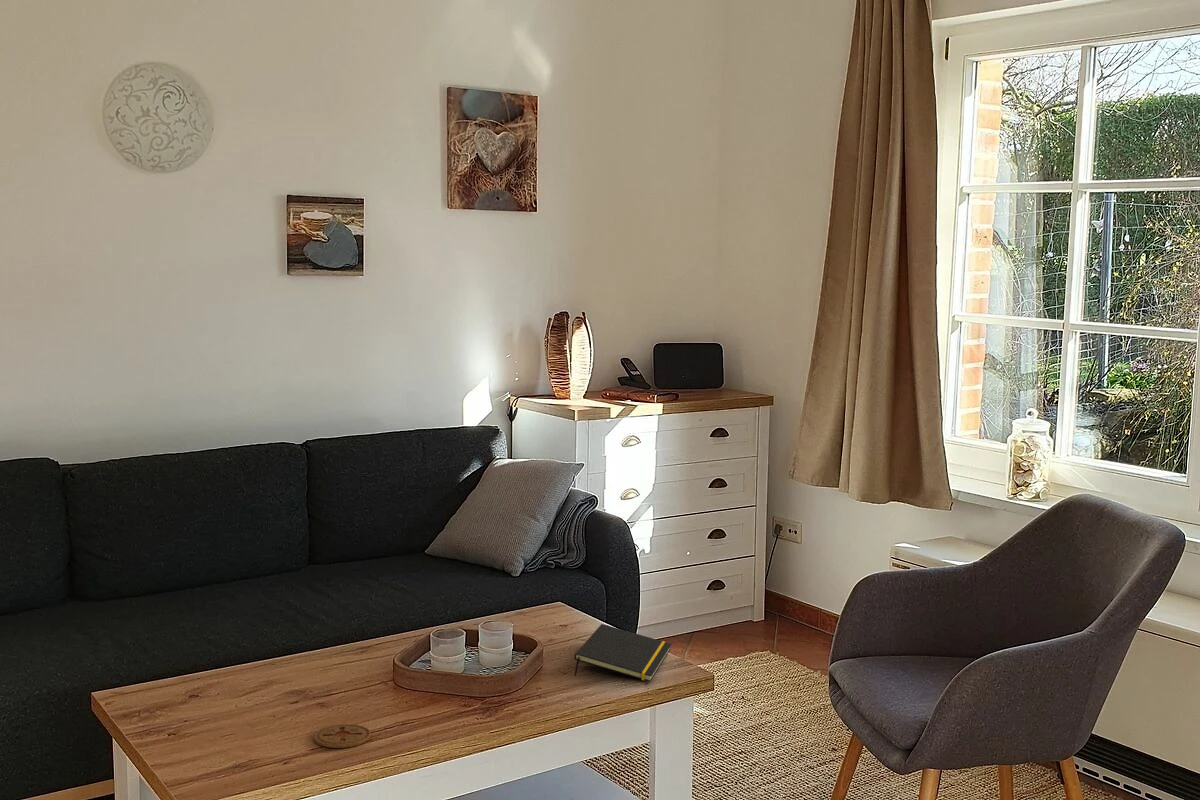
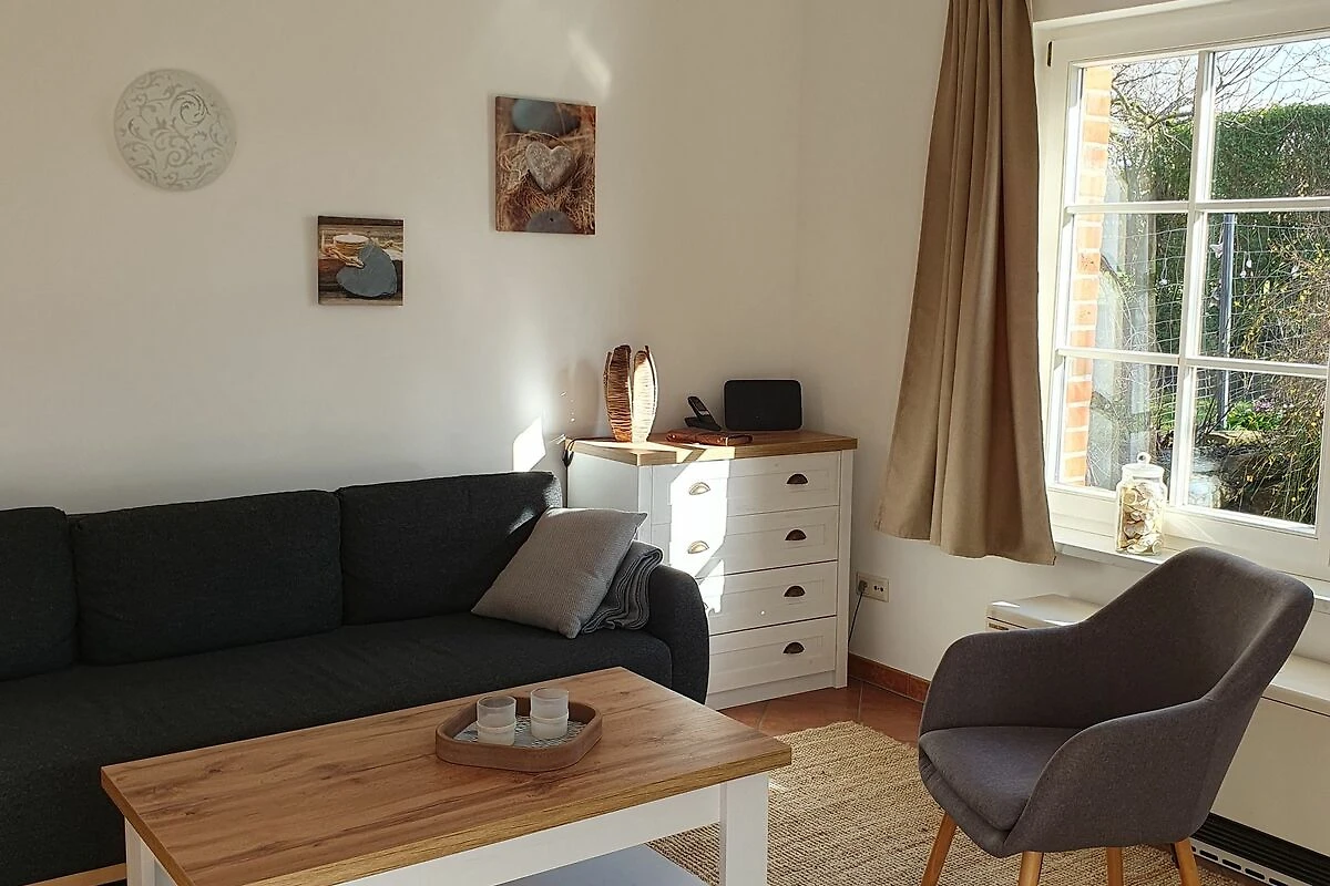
- coaster [313,723,372,749]
- notepad [573,623,673,683]
